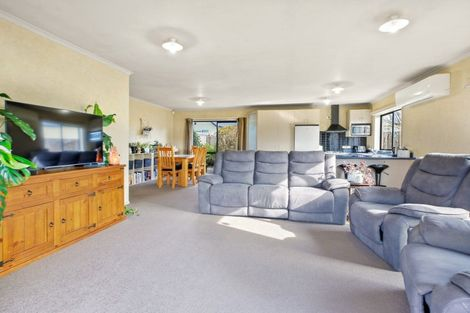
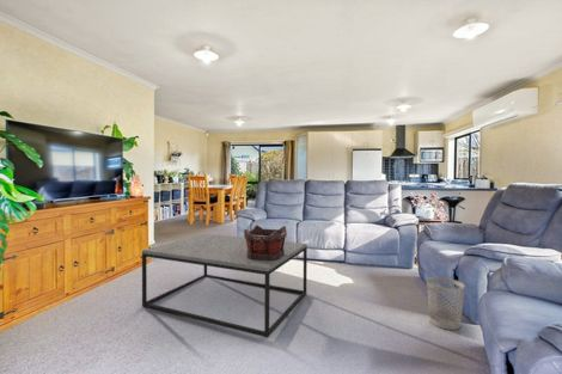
+ decorative container [243,223,288,262]
+ wastebasket [426,276,466,331]
+ coffee table [141,233,309,338]
